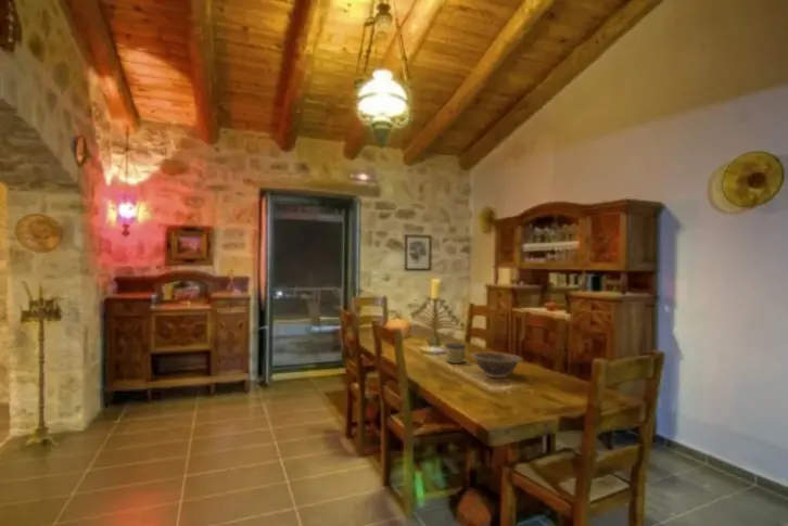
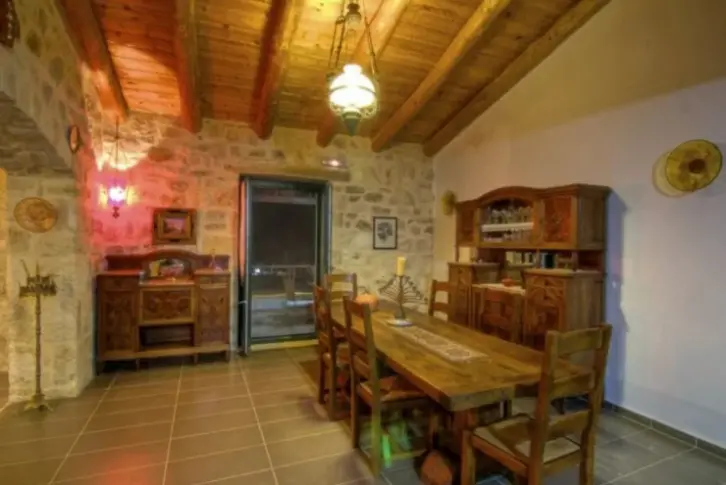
- decorative bowl [470,351,524,379]
- candle [444,342,467,364]
